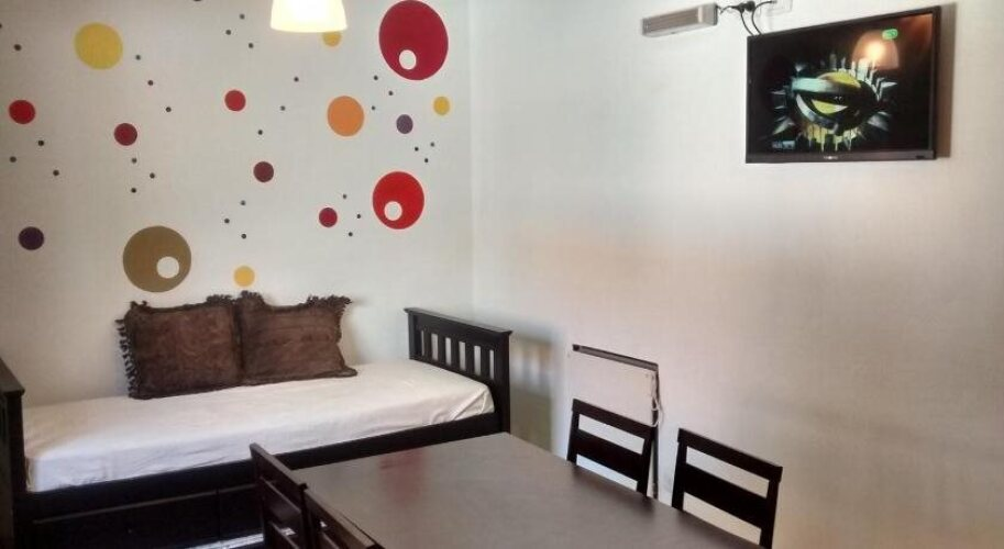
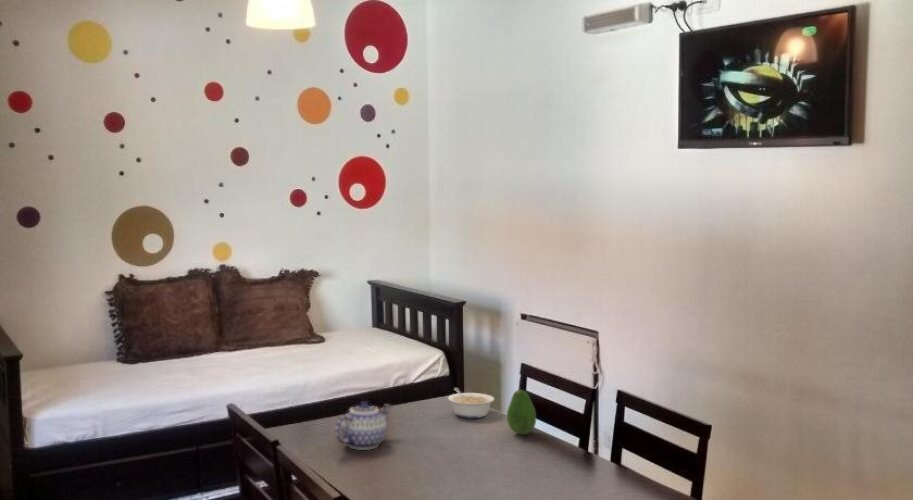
+ legume [447,387,495,419]
+ fruit [506,389,537,436]
+ teapot [334,400,392,451]
